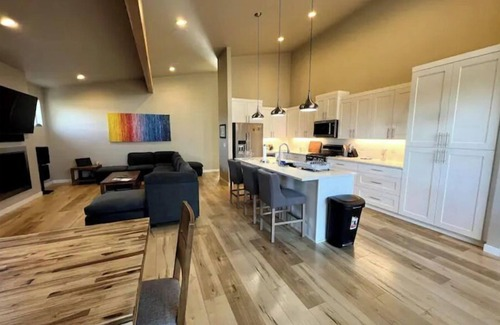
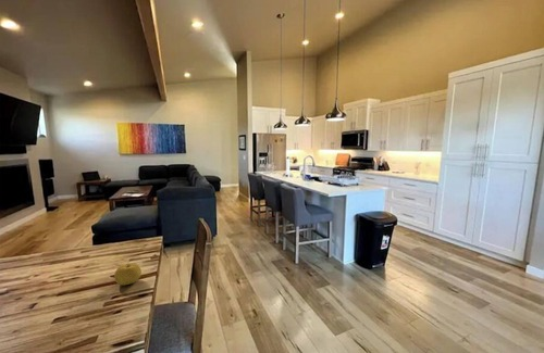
+ fruit [113,262,143,287]
